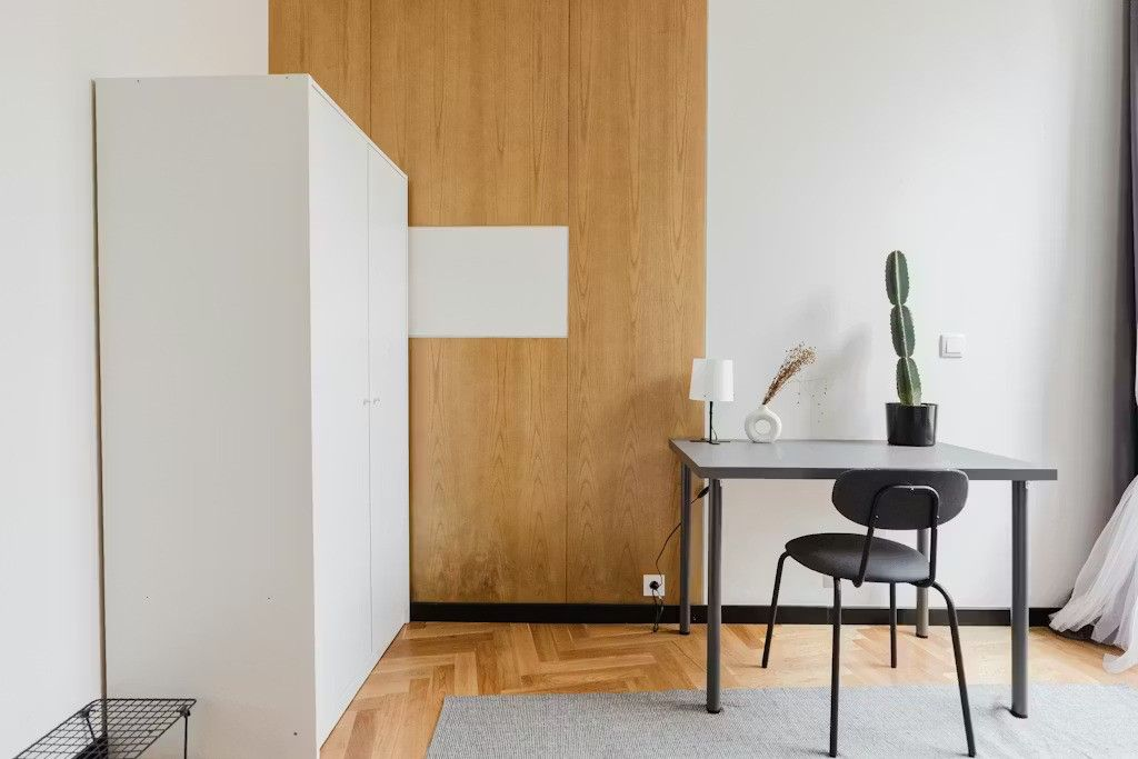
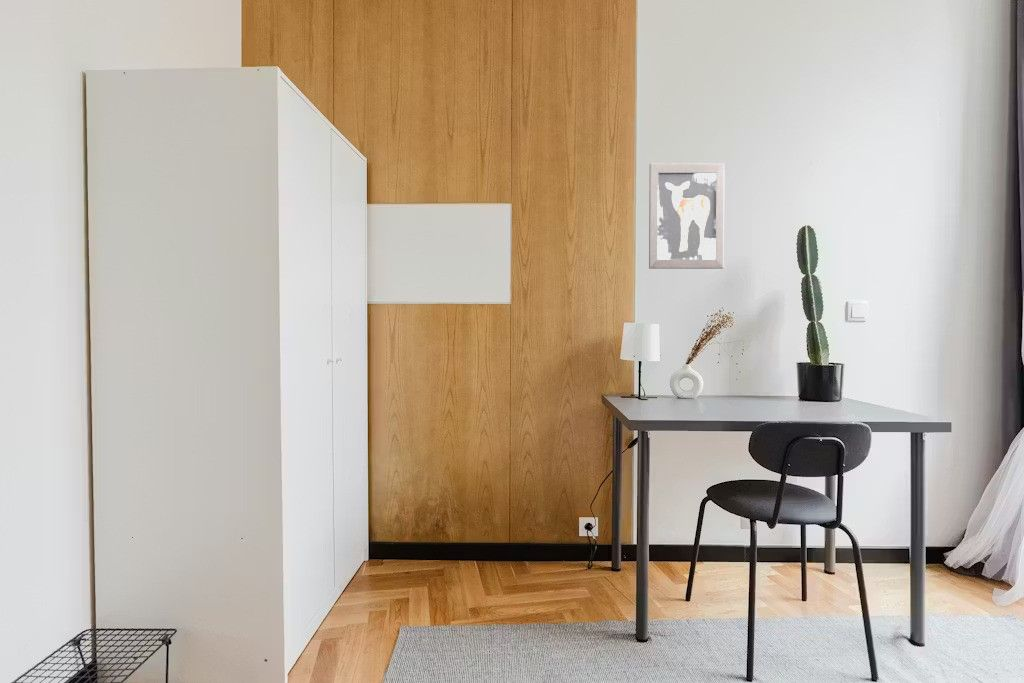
+ wall art [648,162,726,270]
